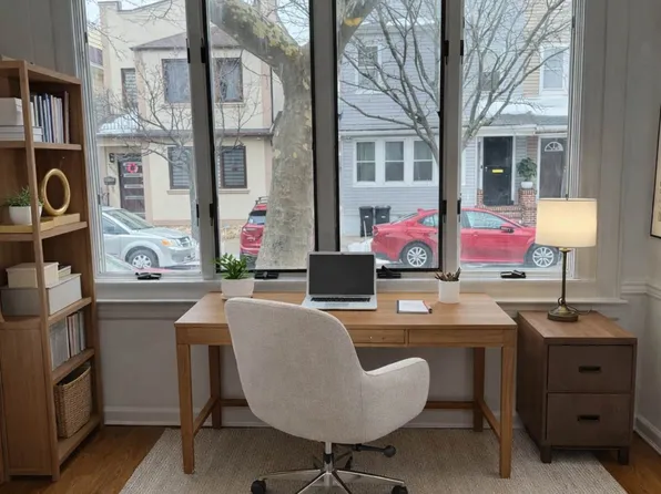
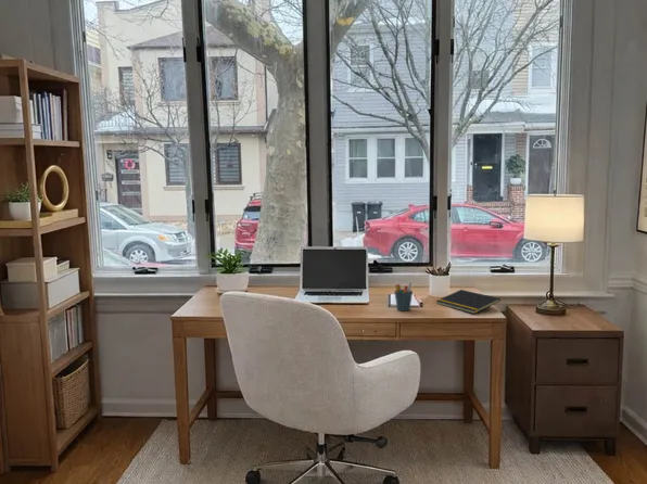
+ notepad [435,289,502,315]
+ pen holder [393,281,414,311]
